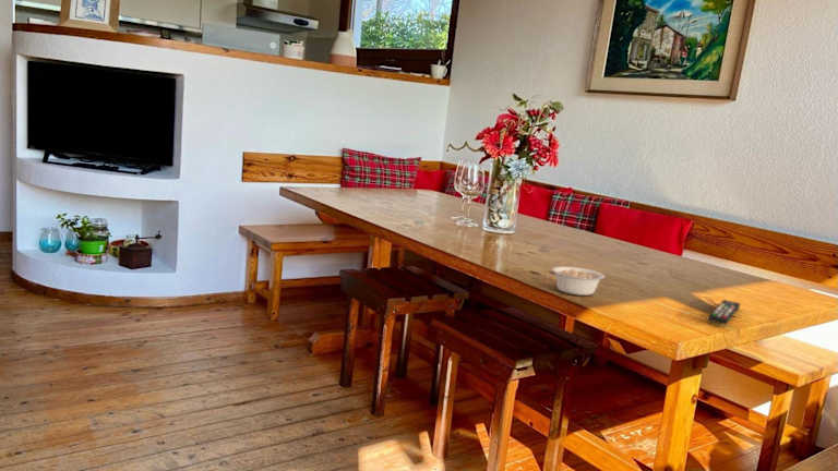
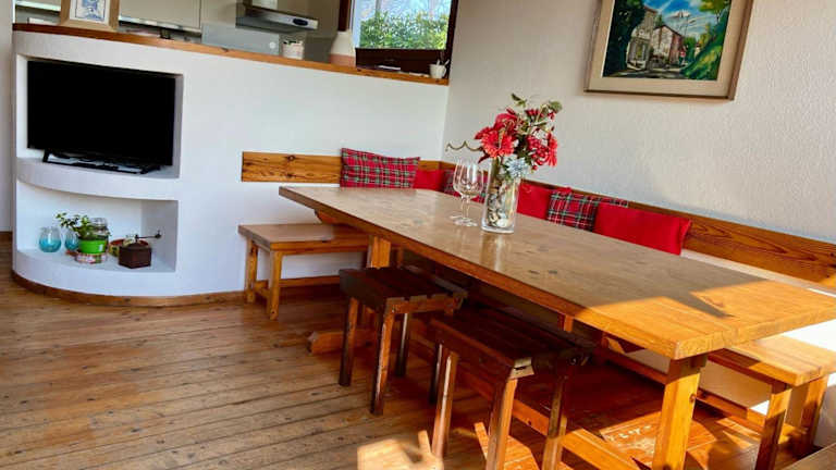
- remote control [707,299,741,326]
- legume [551,265,616,297]
